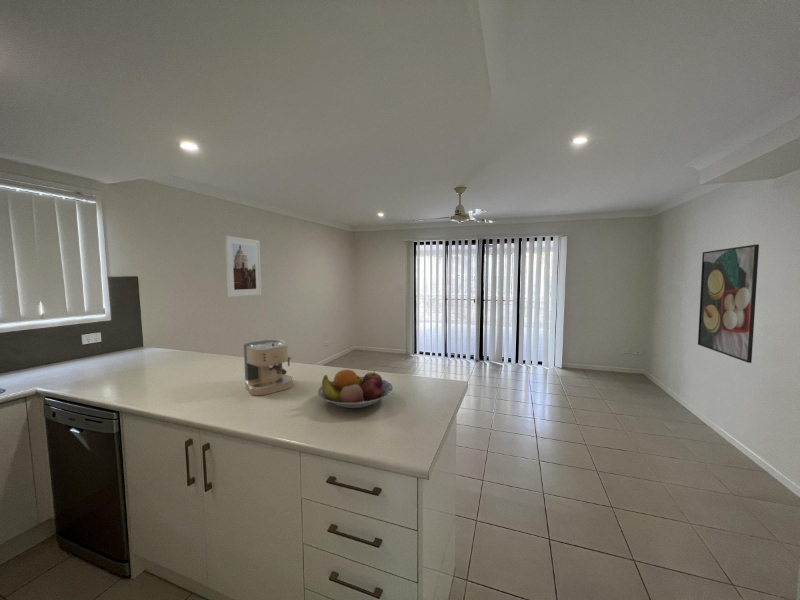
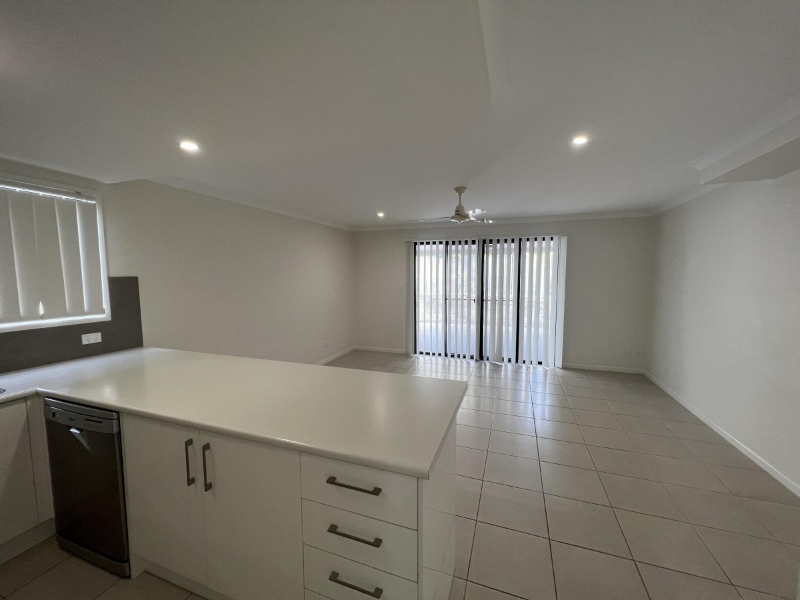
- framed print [224,235,262,298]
- fruit bowl [317,369,394,409]
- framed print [697,243,760,364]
- coffee maker [243,339,295,396]
